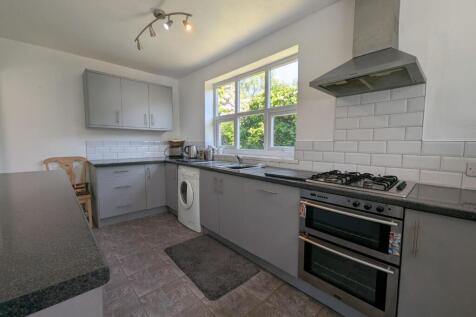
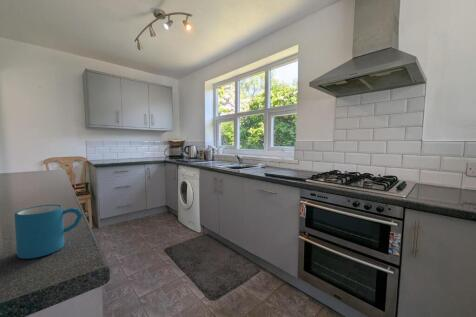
+ mug [13,204,84,260]
